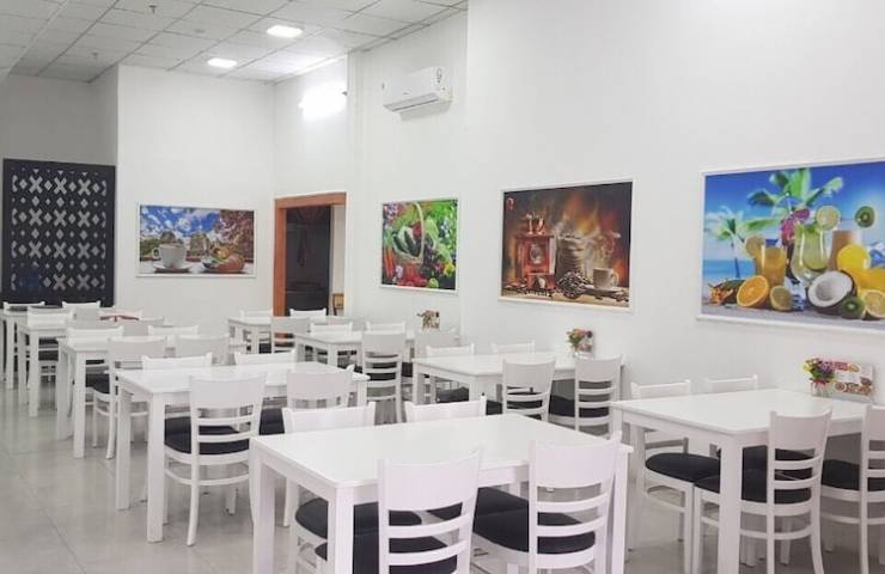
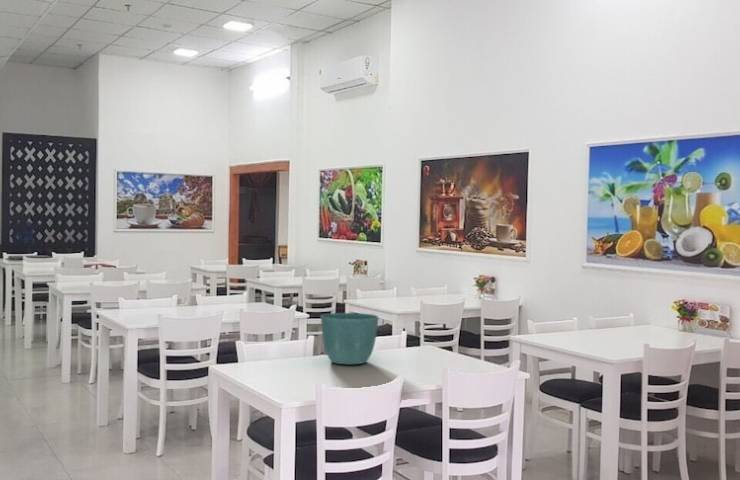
+ flower pot [320,312,379,365]
